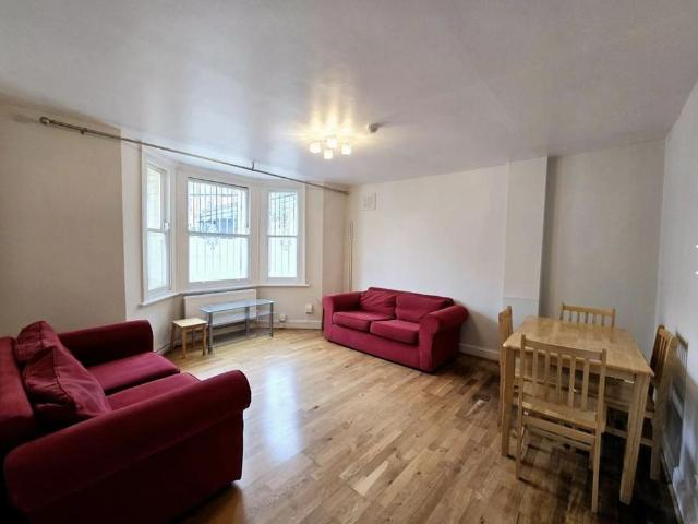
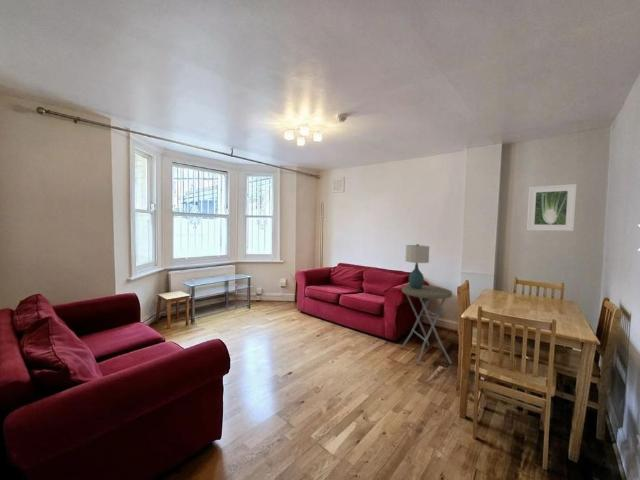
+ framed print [526,183,578,232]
+ table lamp [404,243,430,290]
+ side table [400,284,453,366]
